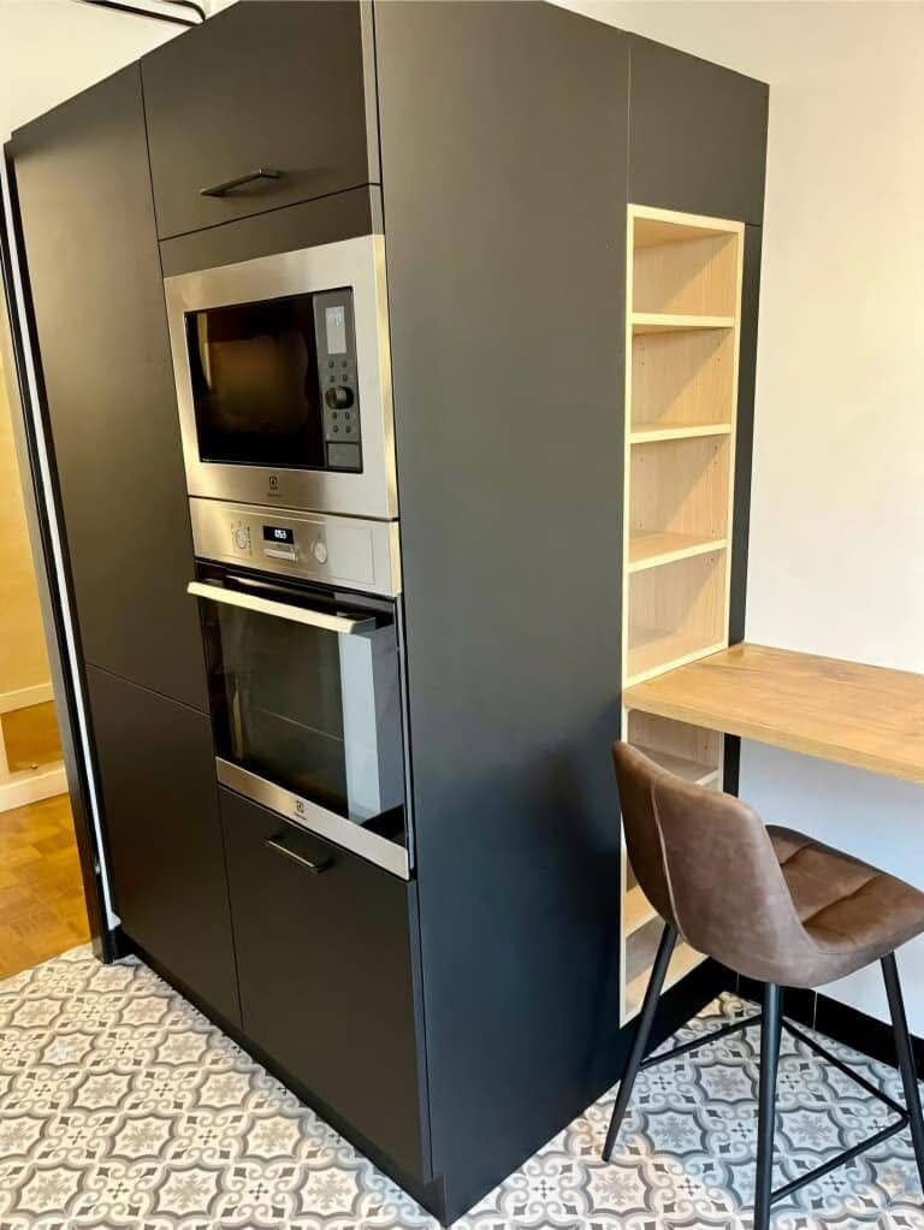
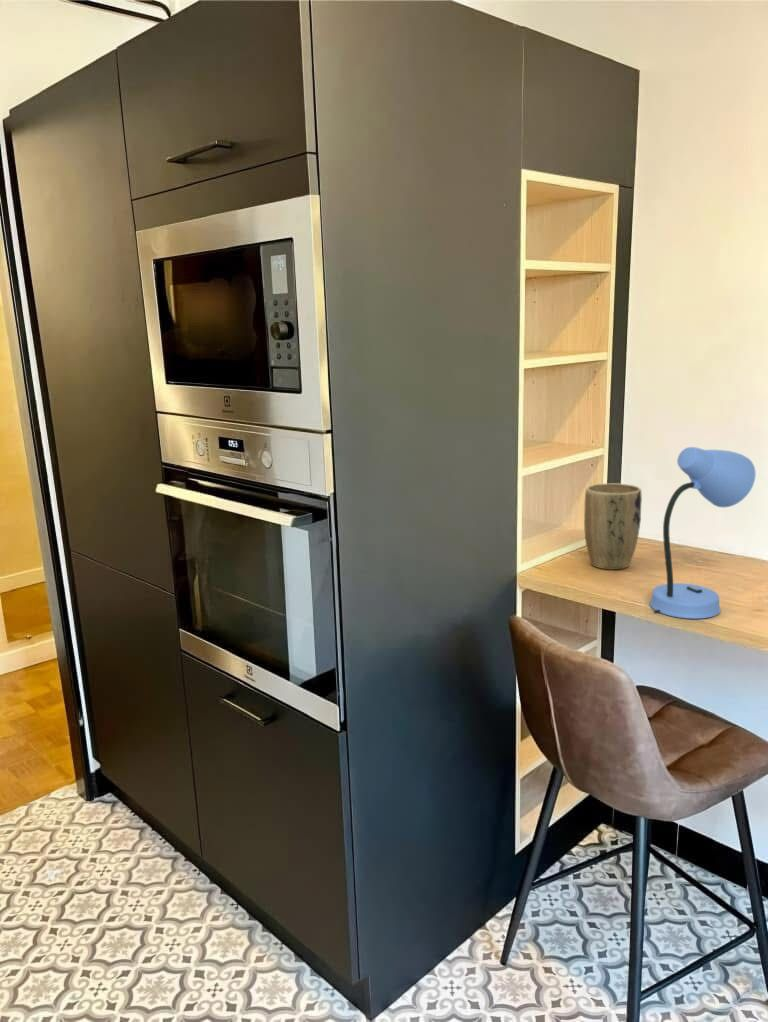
+ desk lamp [649,446,757,620]
+ plant pot [583,482,643,571]
